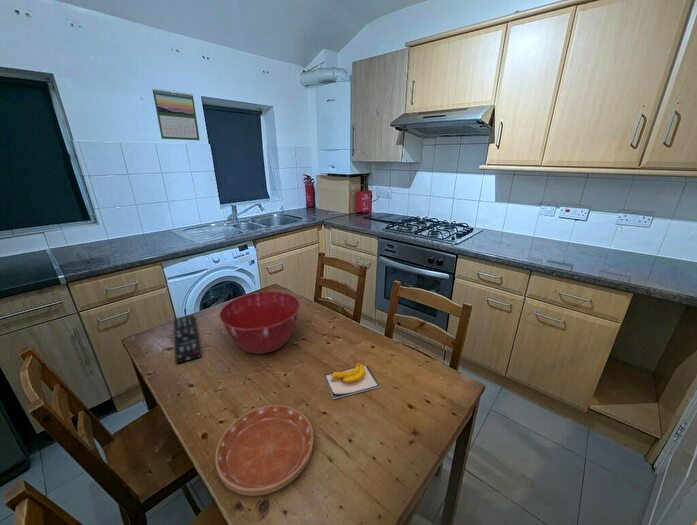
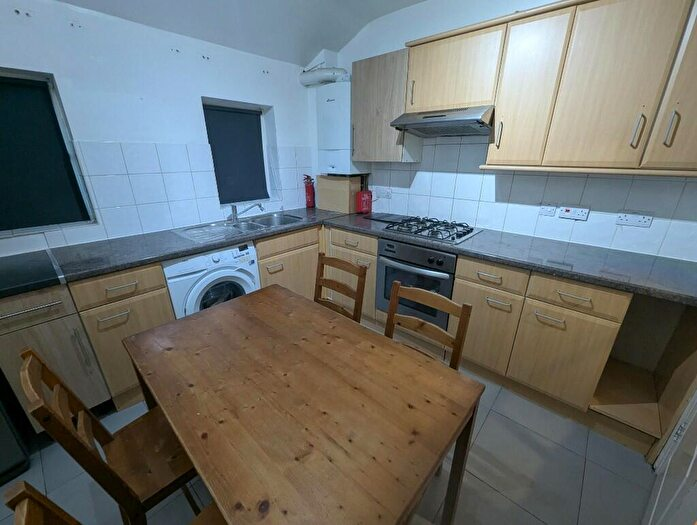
- mixing bowl [218,290,301,355]
- remote control [173,313,202,365]
- banana [323,360,381,400]
- calendar [151,88,201,141]
- saucer [214,404,314,497]
